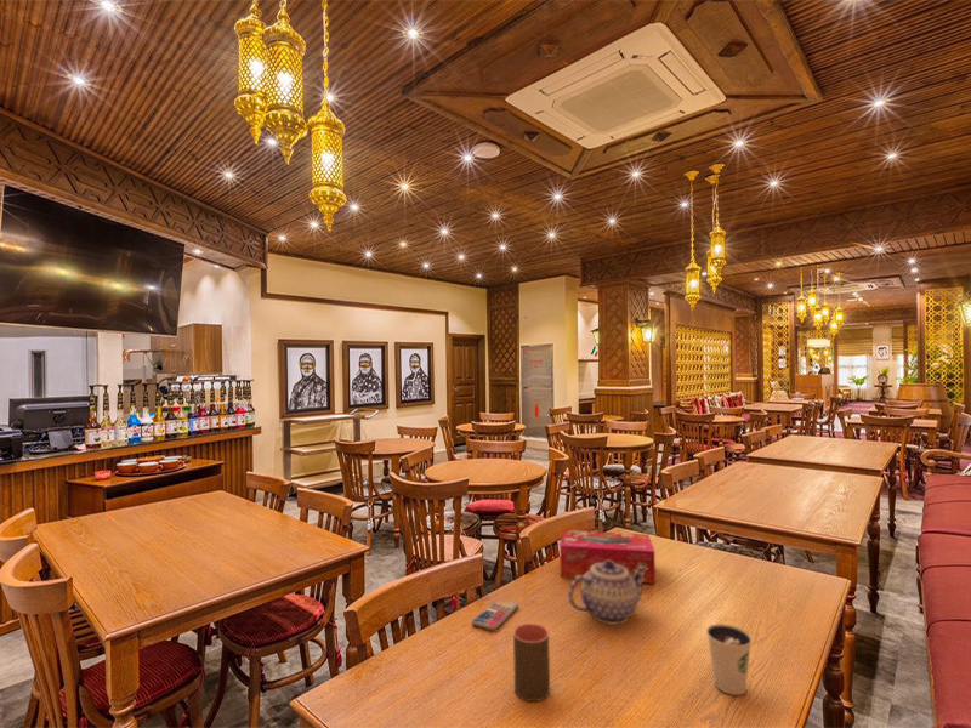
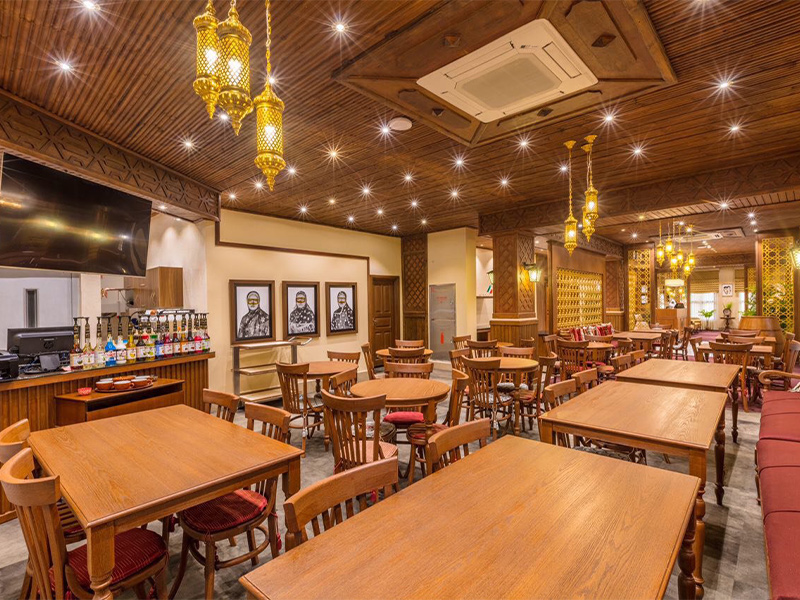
- tissue box [558,529,657,585]
- cup [512,622,551,703]
- teapot [567,559,648,626]
- dixie cup [705,624,753,696]
- smartphone [471,598,519,631]
